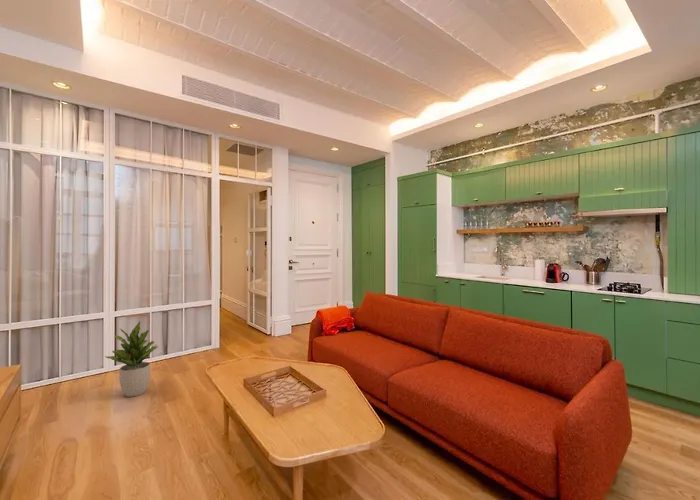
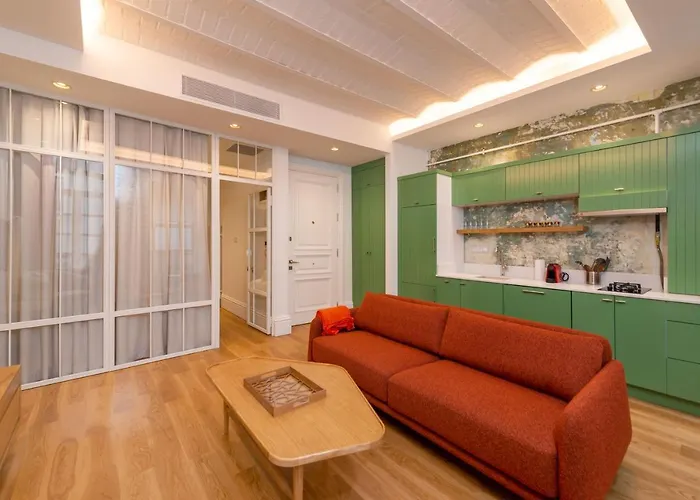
- potted plant [104,320,159,398]
